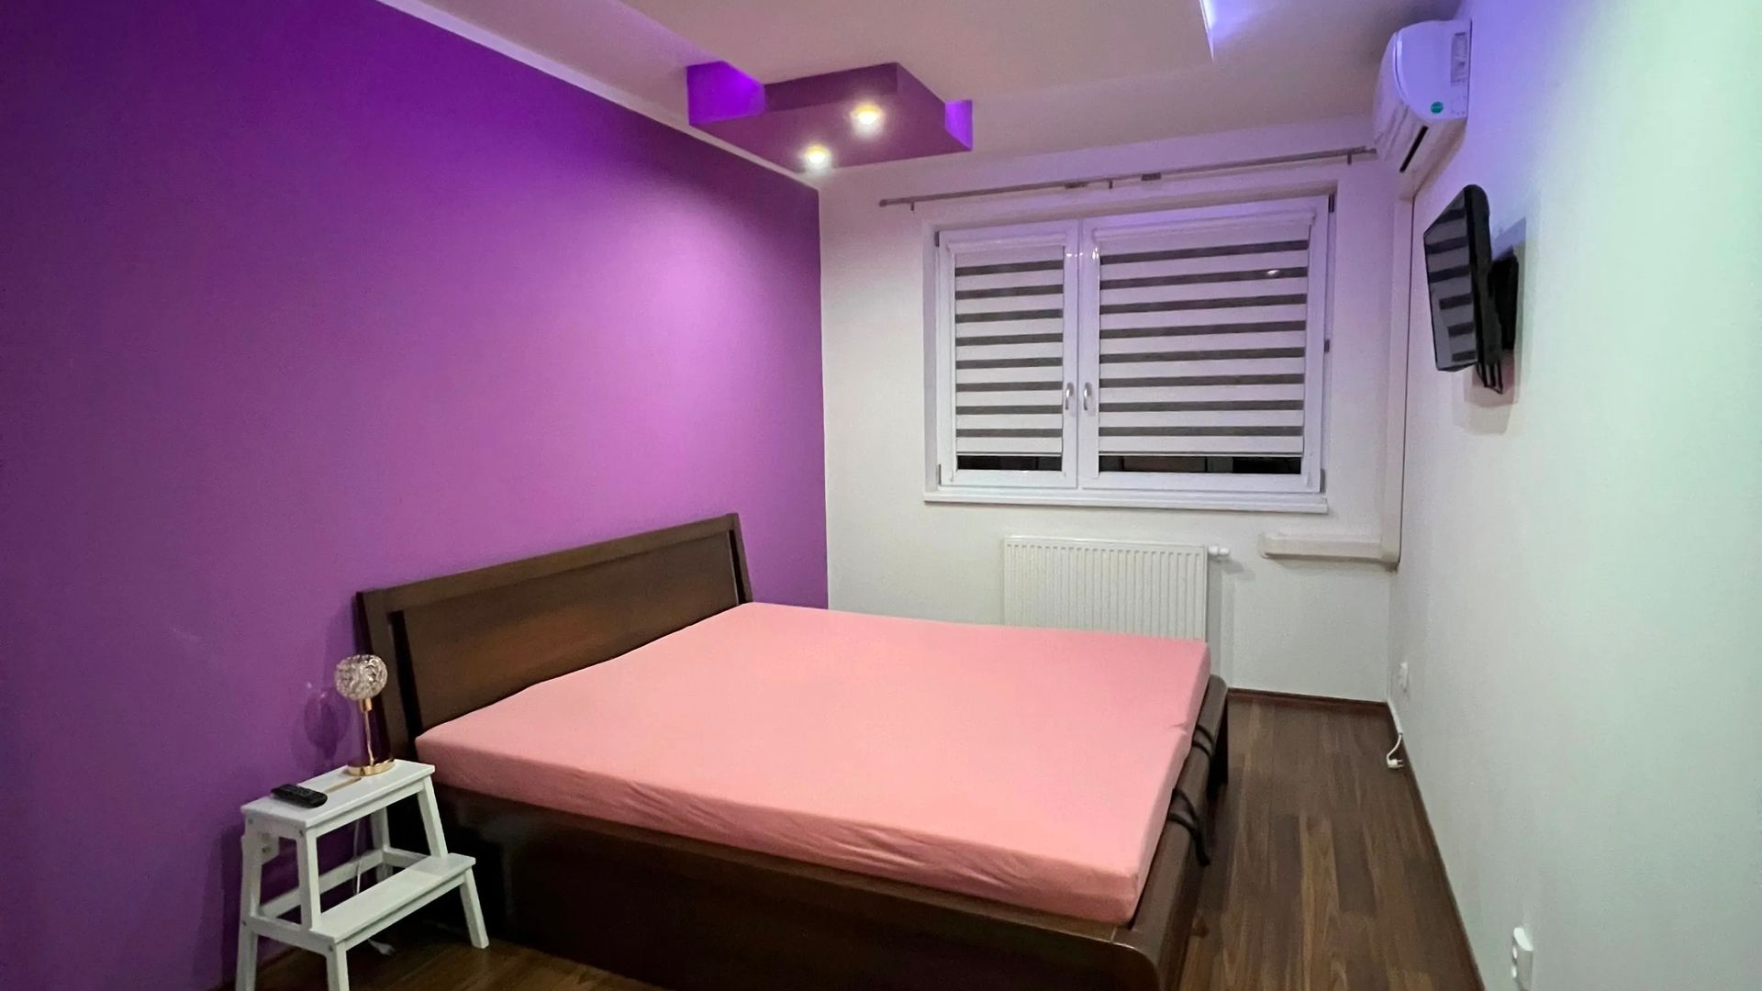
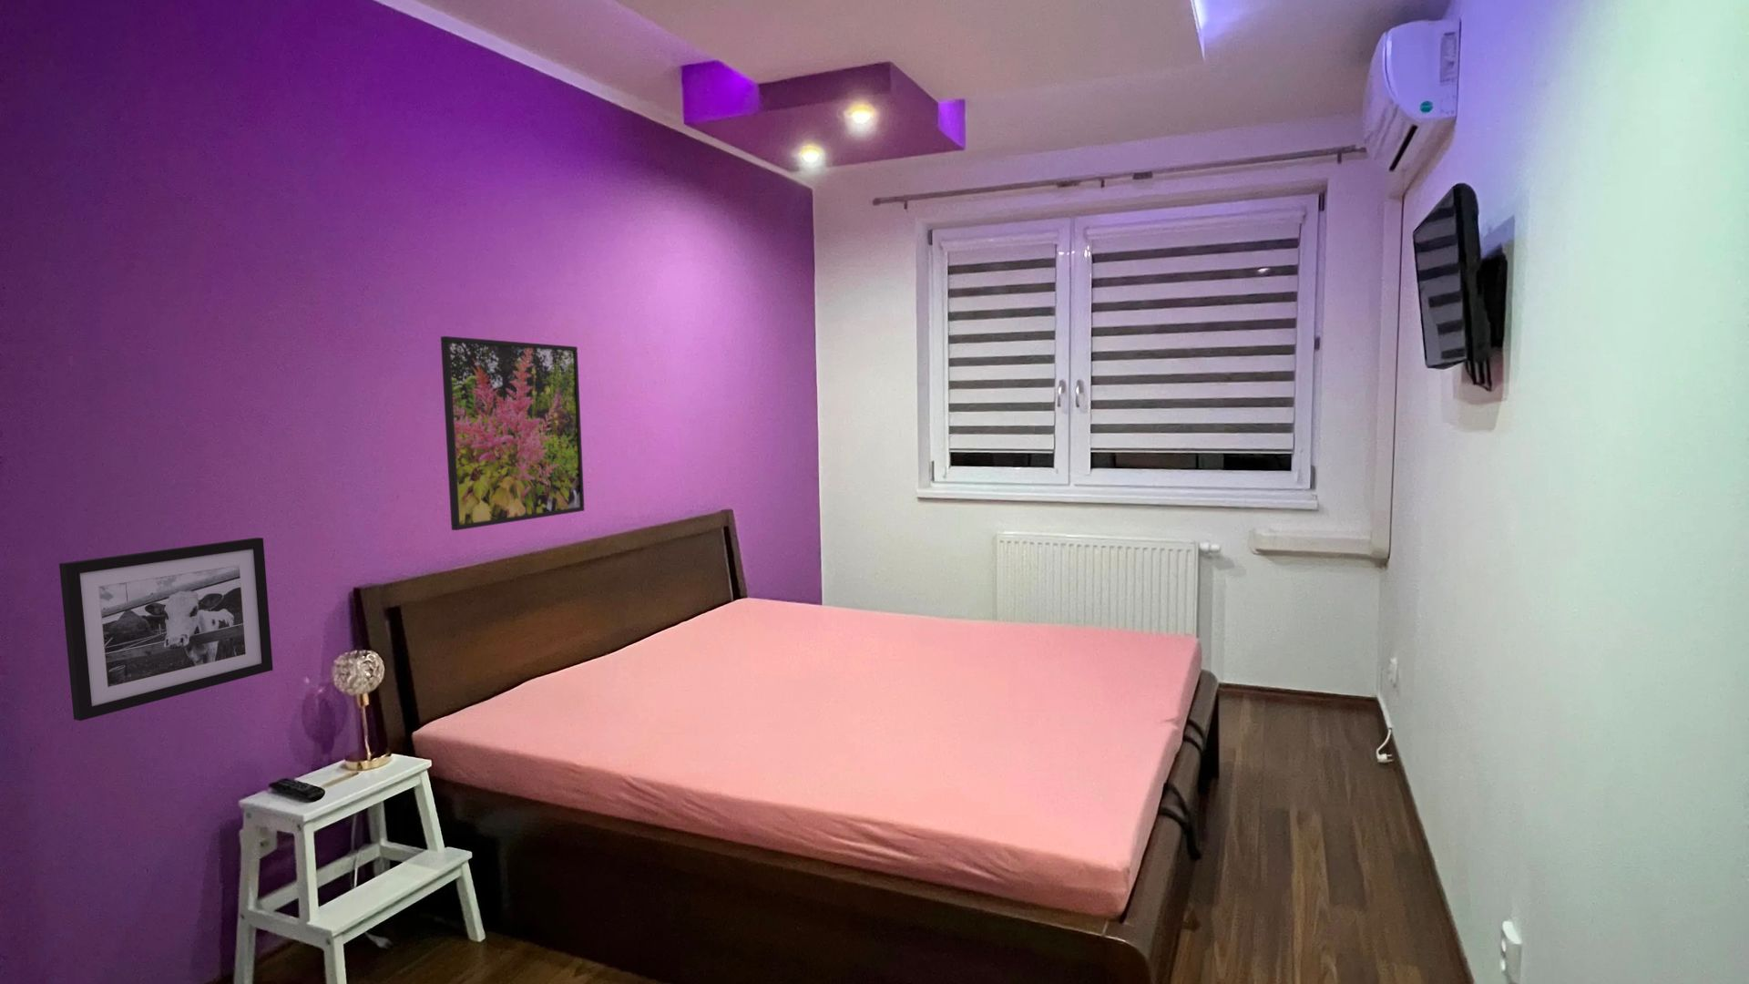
+ picture frame [59,537,274,722]
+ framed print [440,335,586,531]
